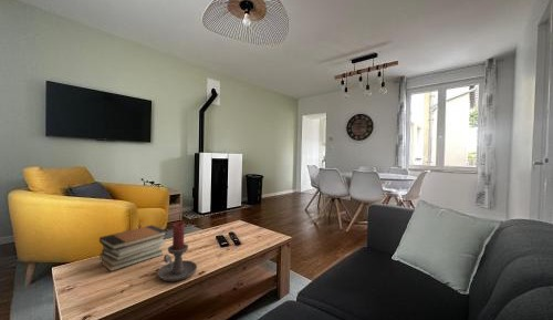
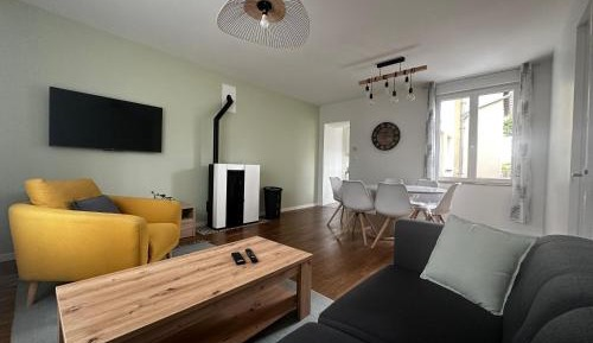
- book stack [98,224,168,272]
- candle holder [157,220,198,282]
